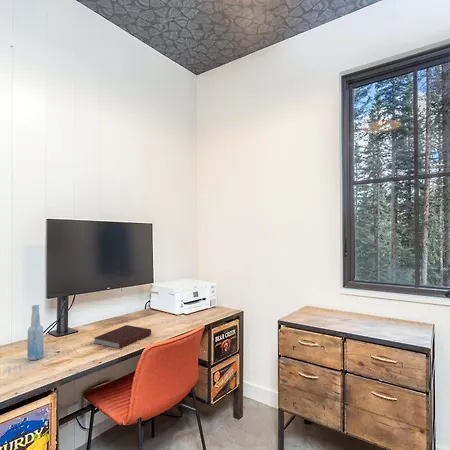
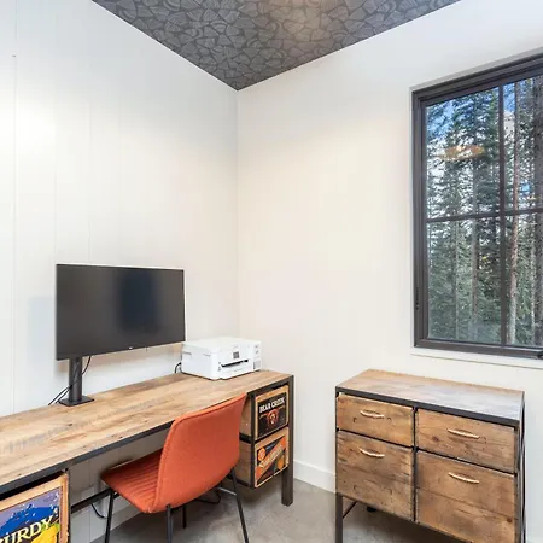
- notebook [93,324,152,350]
- bottle [26,304,45,361]
